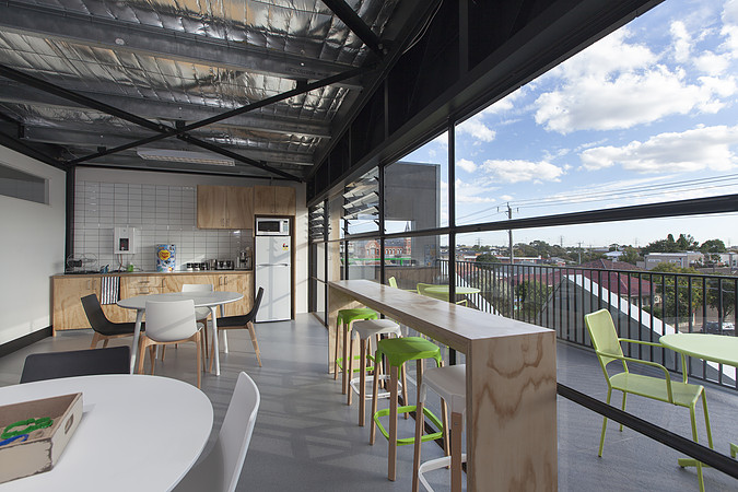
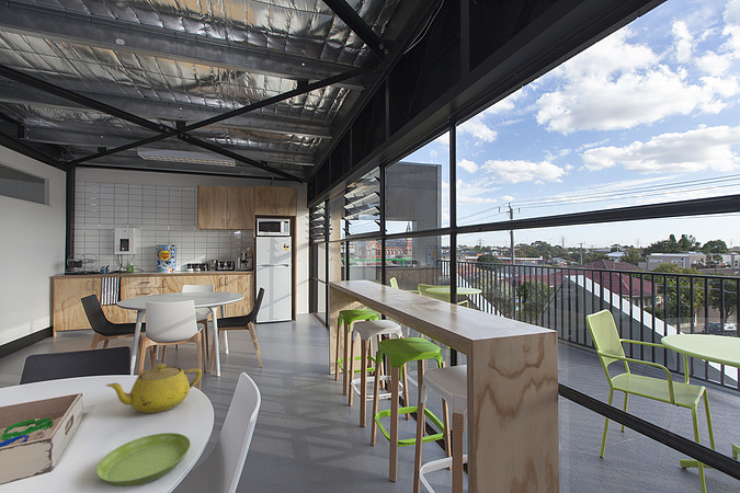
+ teapot [105,363,203,414]
+ saucer [95,432,192,488]
